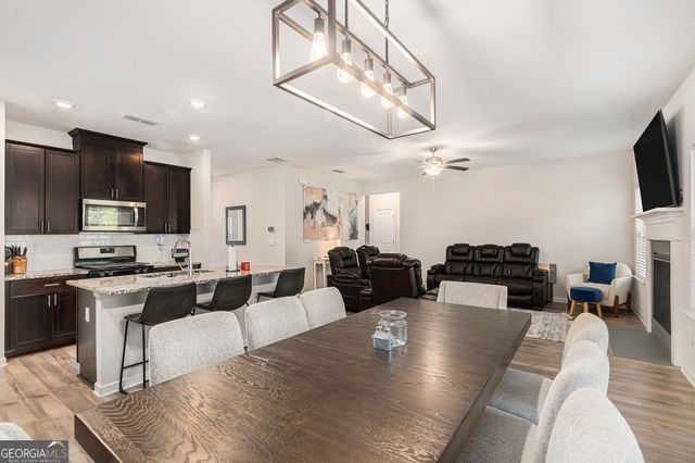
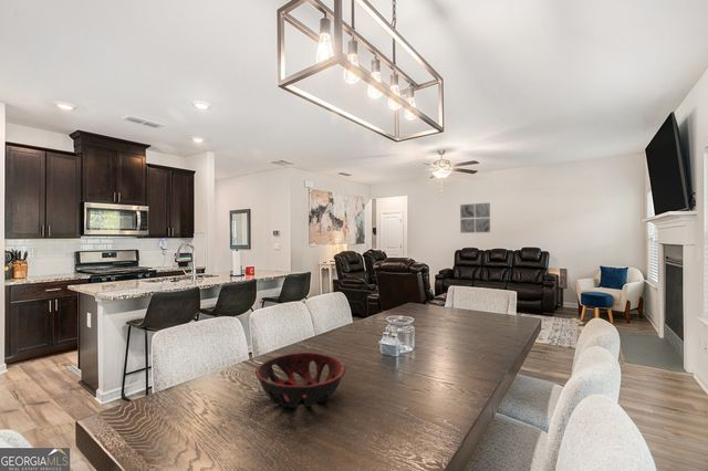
+ wall art [459,201,491,234]
+ decorative bowl [254,352,346,409]
